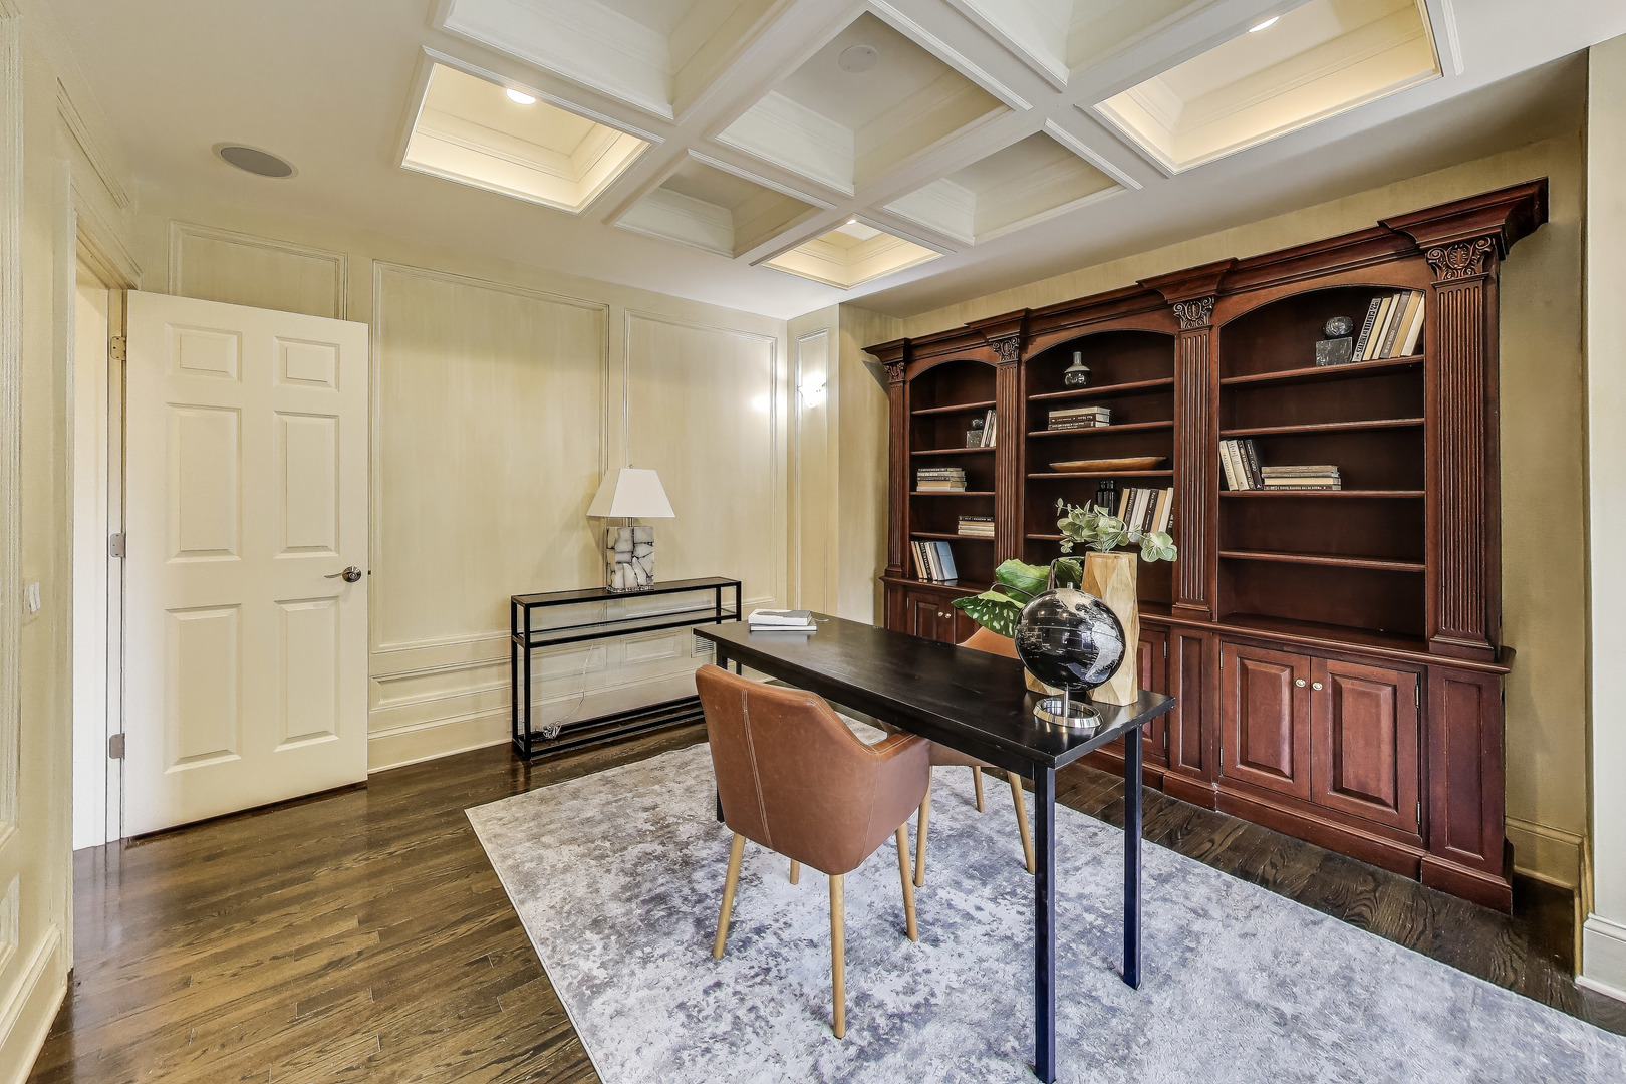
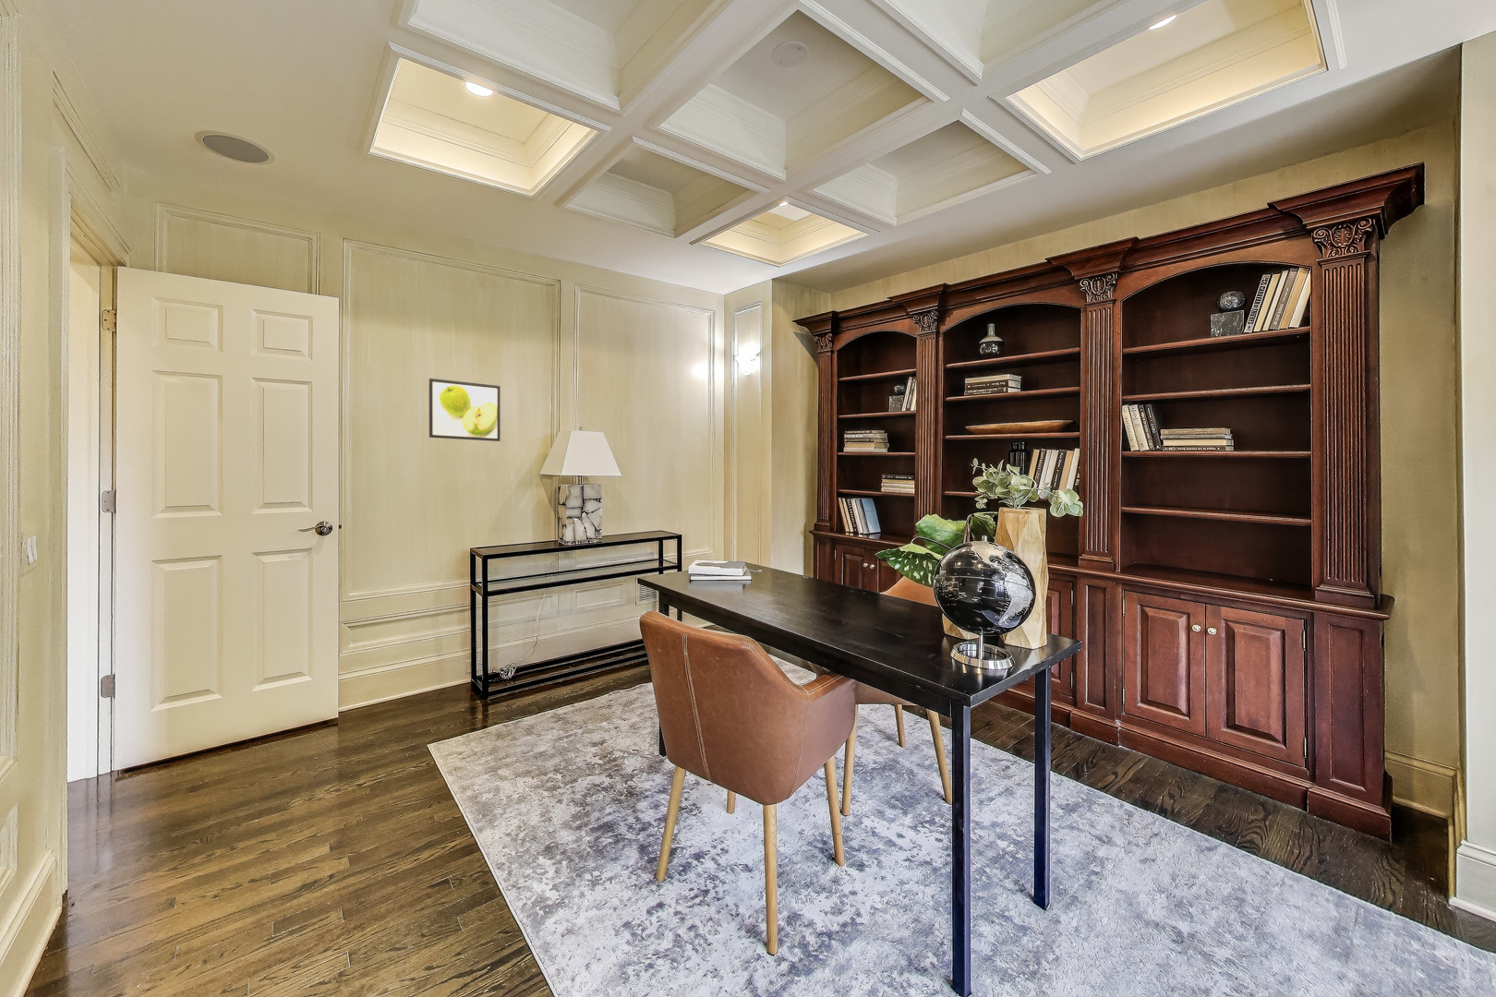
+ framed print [429,377,501,442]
